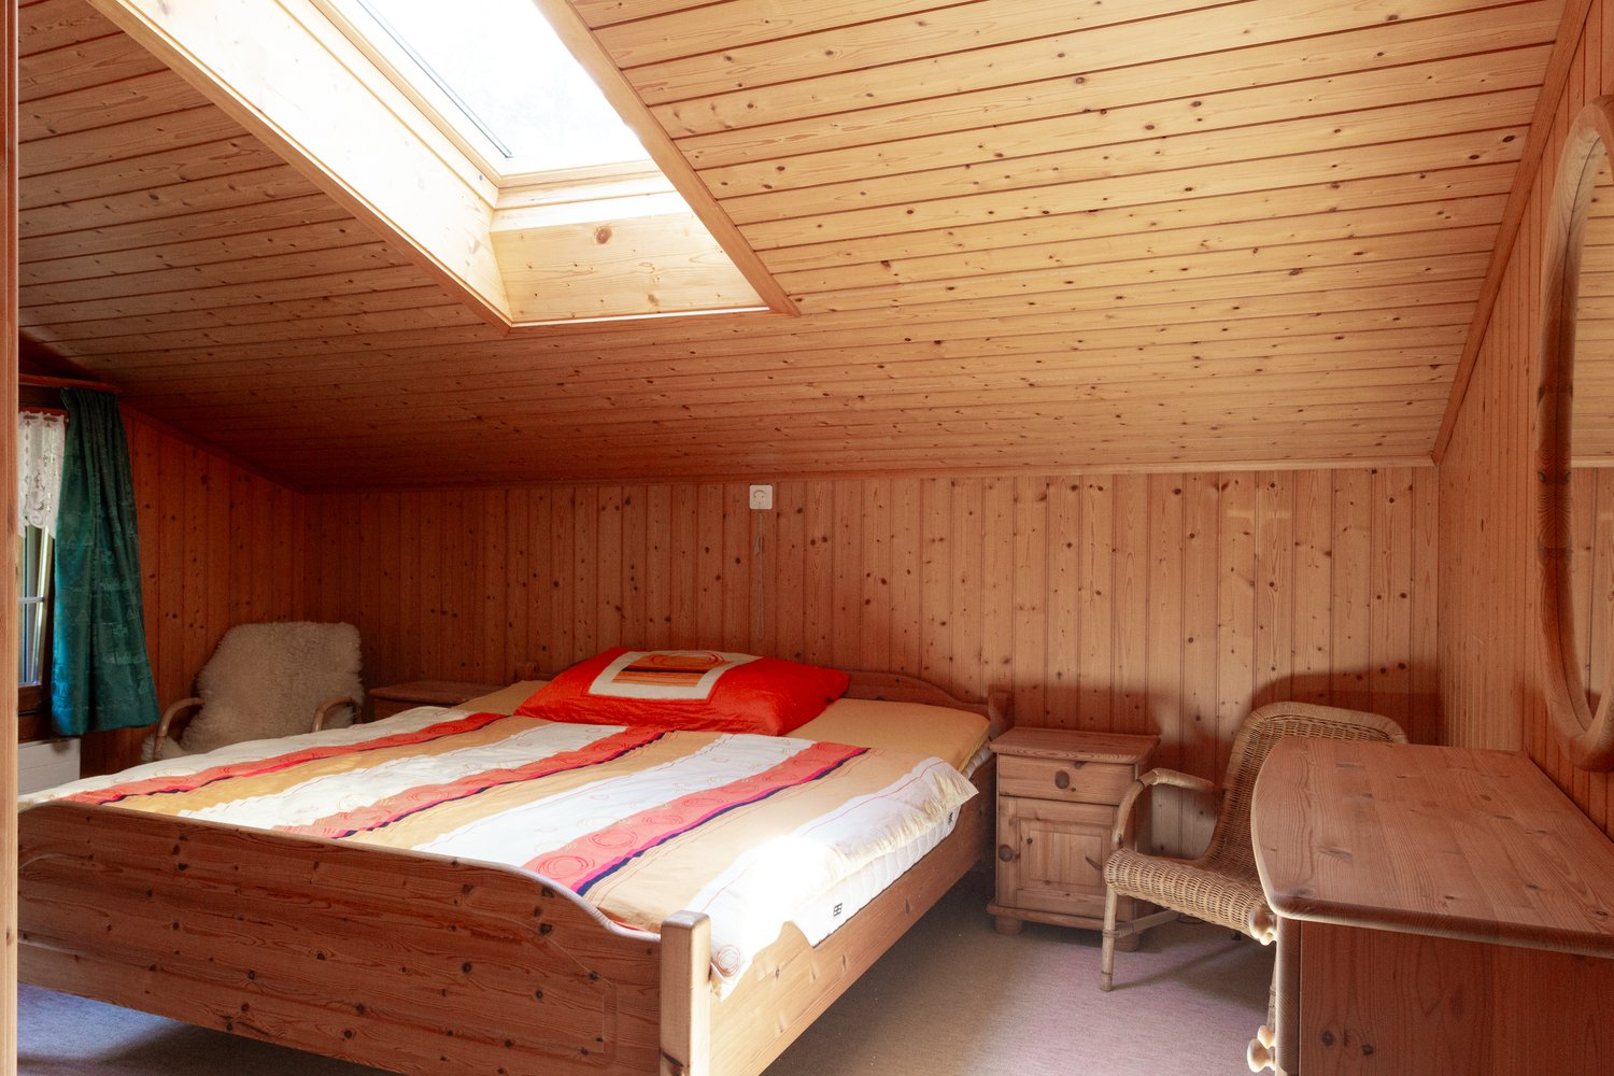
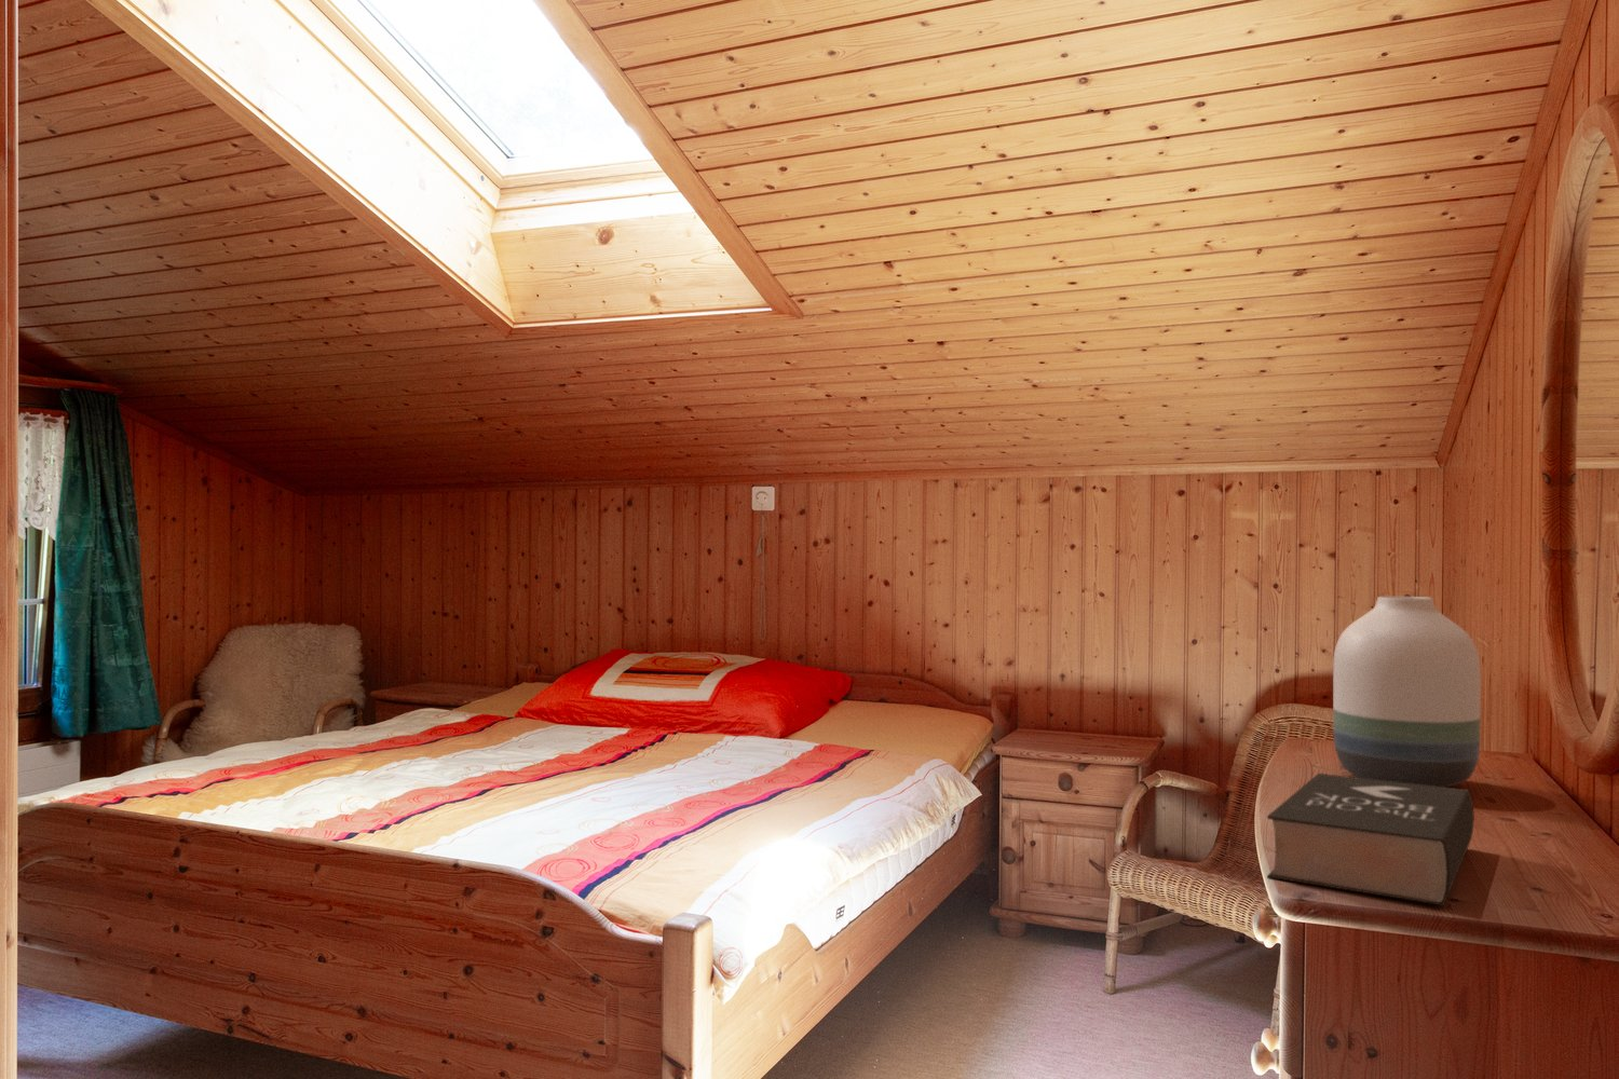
+ vase [1332,596,1482,788]
+ book [1266,773,1476,908]
